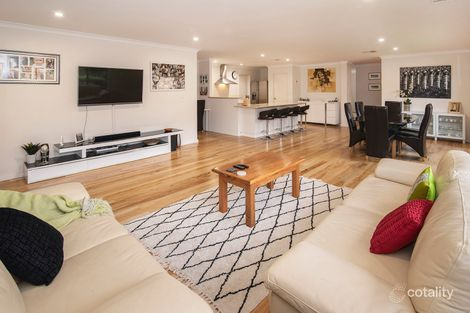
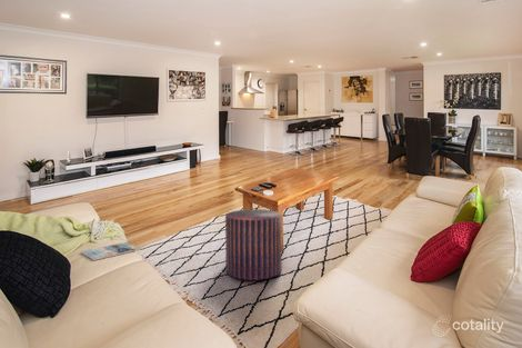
+ magazine [80,241,142,261]
+ stool [224,209,282,281]
